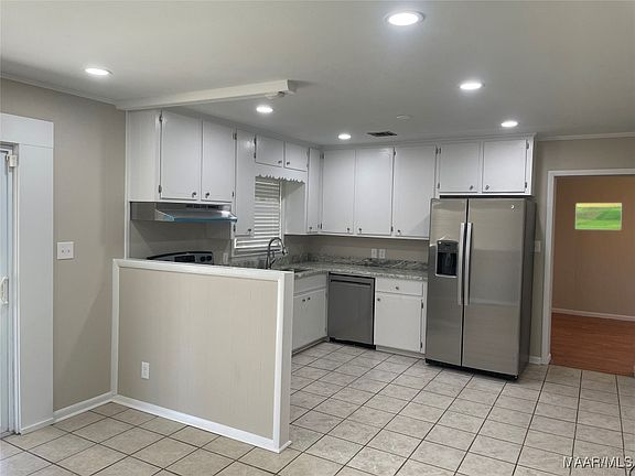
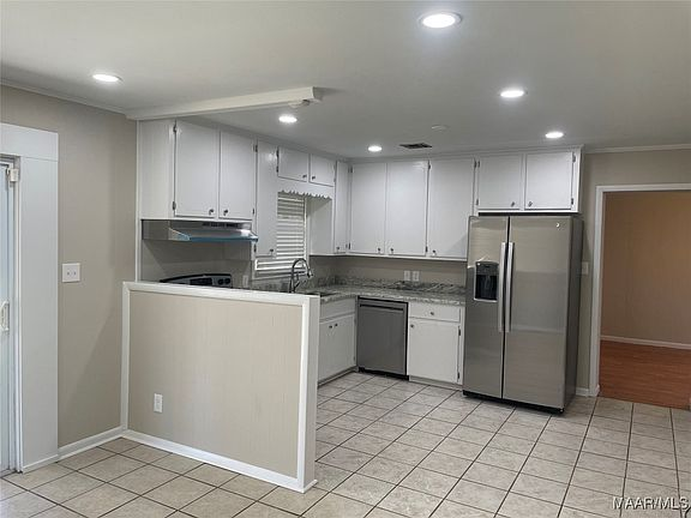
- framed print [574,202,623,231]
